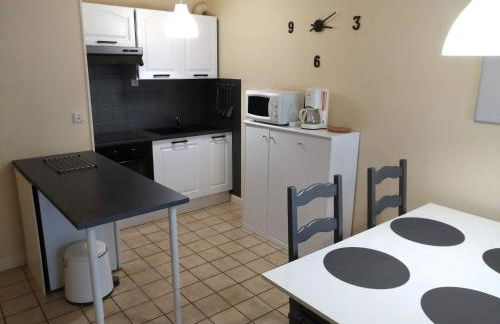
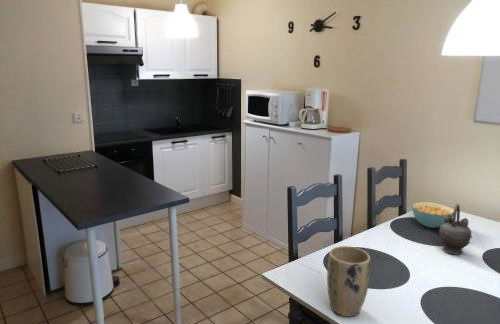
+ plant pot [326,245,371,318]
+ cereal bowl [411,201,454,229]
+ teapot [438,203,473,256]
